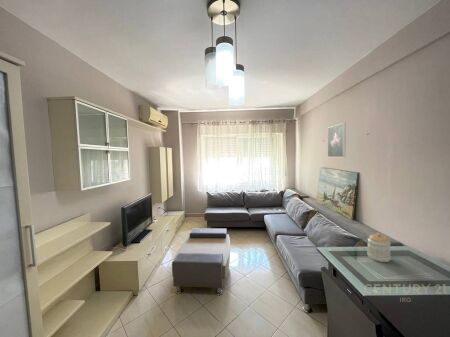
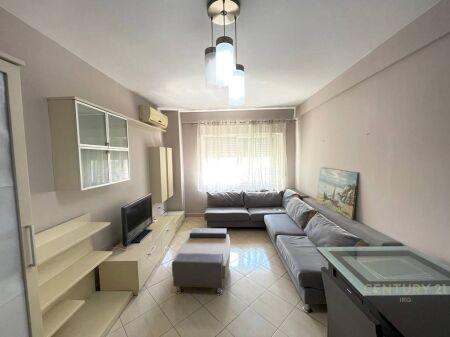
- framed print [327,122,347,158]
- jar [366,232,392,263]
